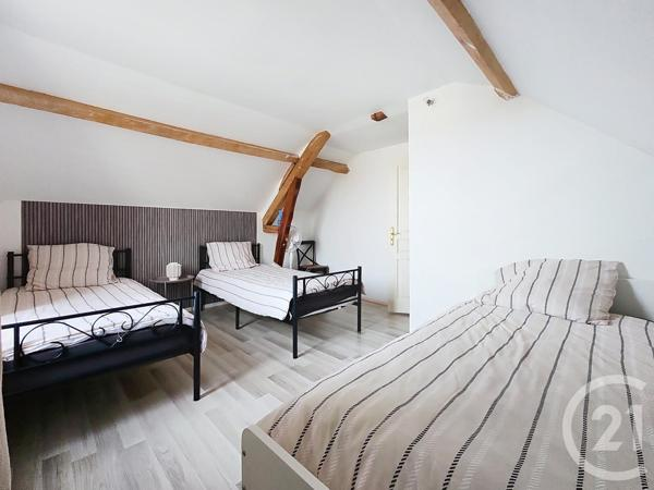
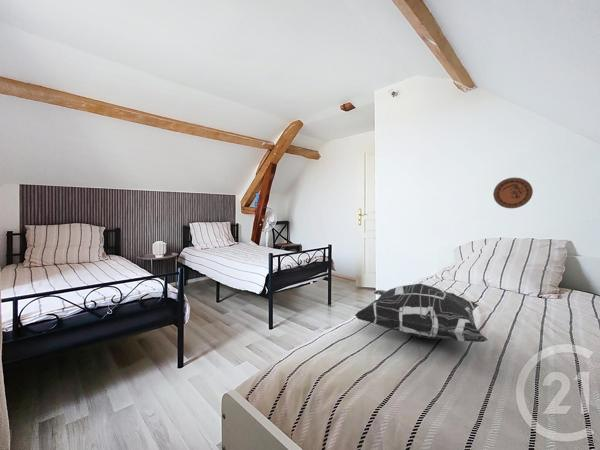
+ decorative plate [492,177,534,209]
+ decorative pillow [354,283,488,343]
